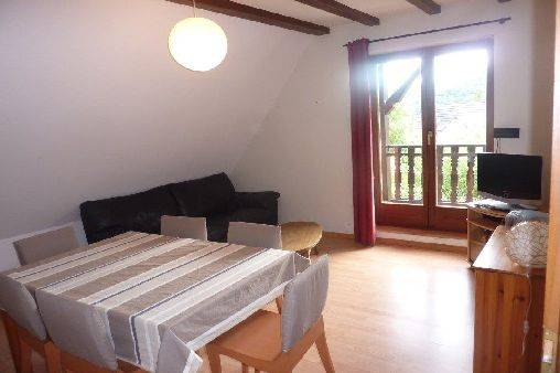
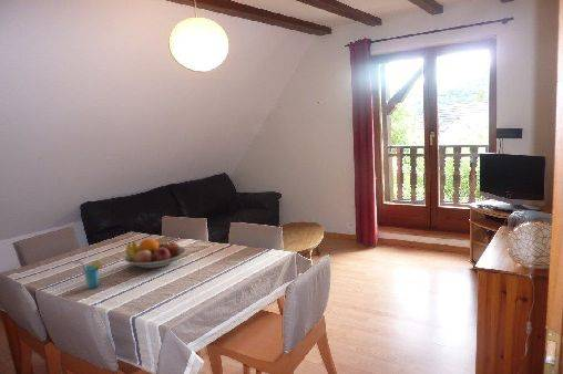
+ fruit bowl [123,238,187,270]
+ cup [72,259,104,290]
